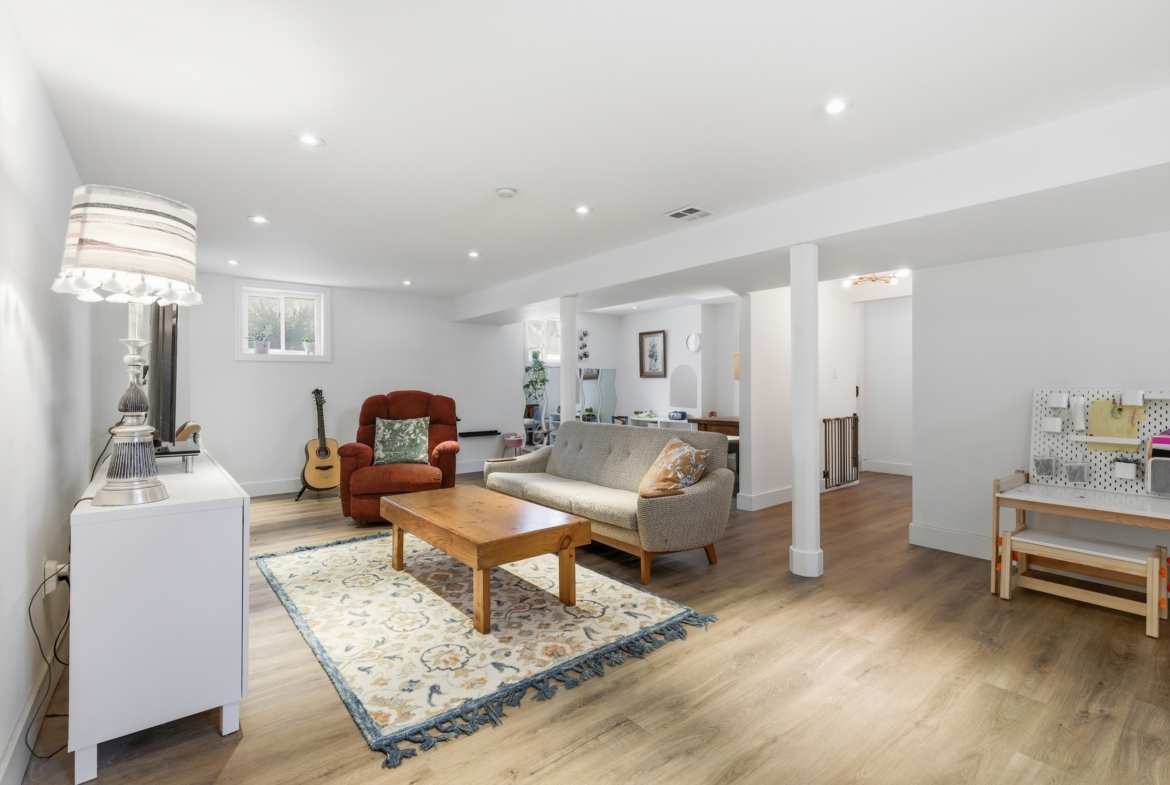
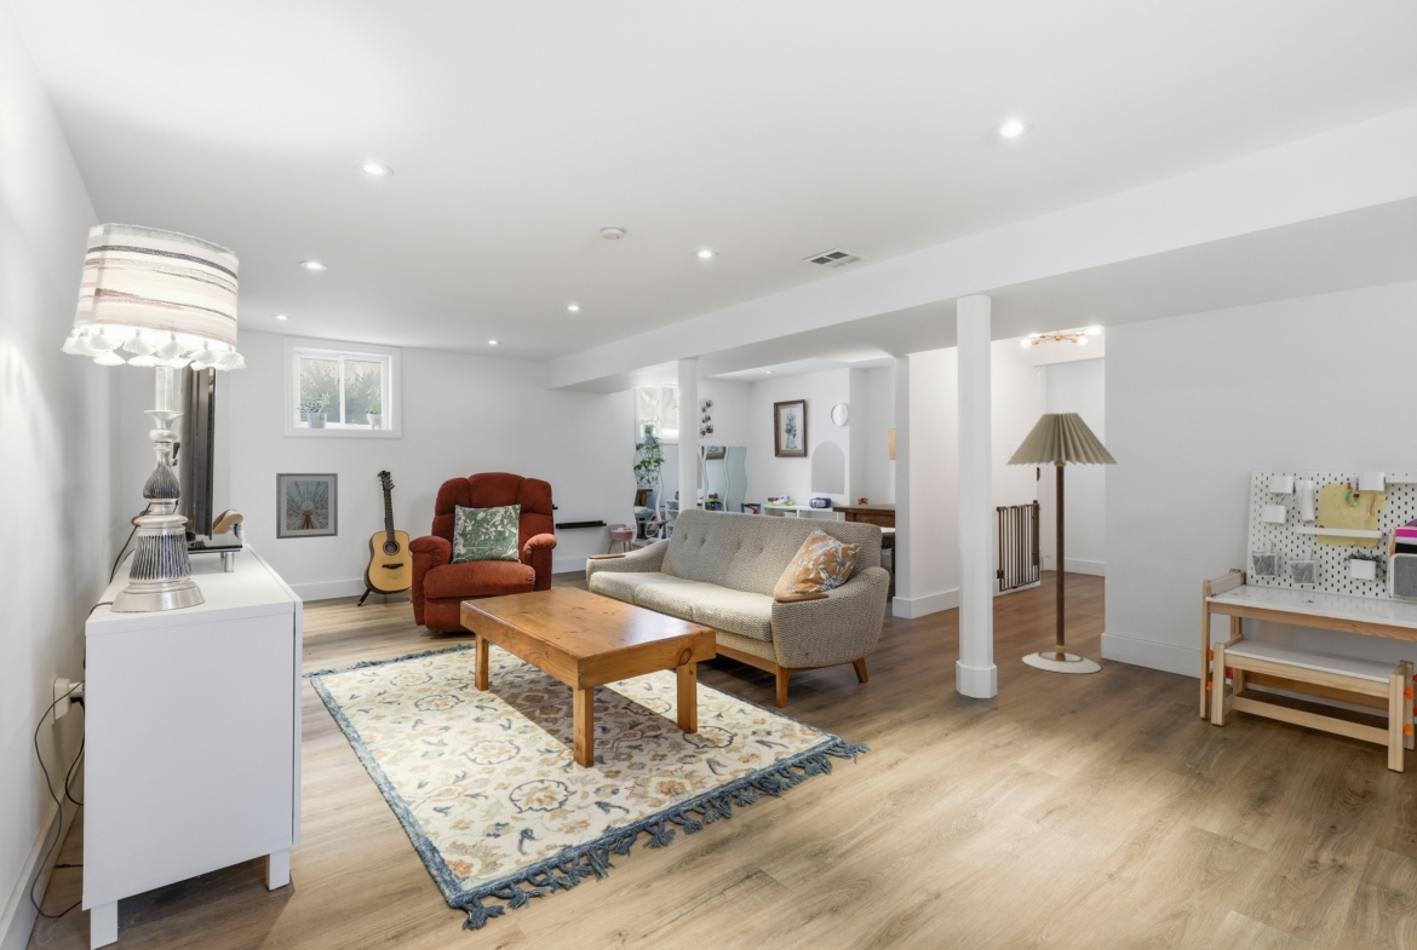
+ floor lamp [1005,411,1119,674]
+ picture frame [275,472,339,540]
